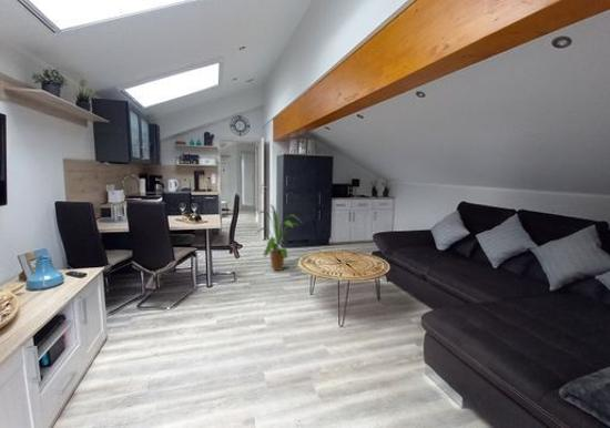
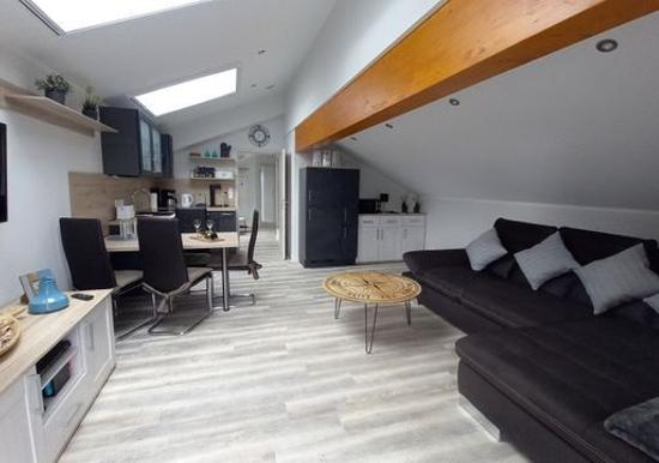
- house plant [252,202,304,272]
